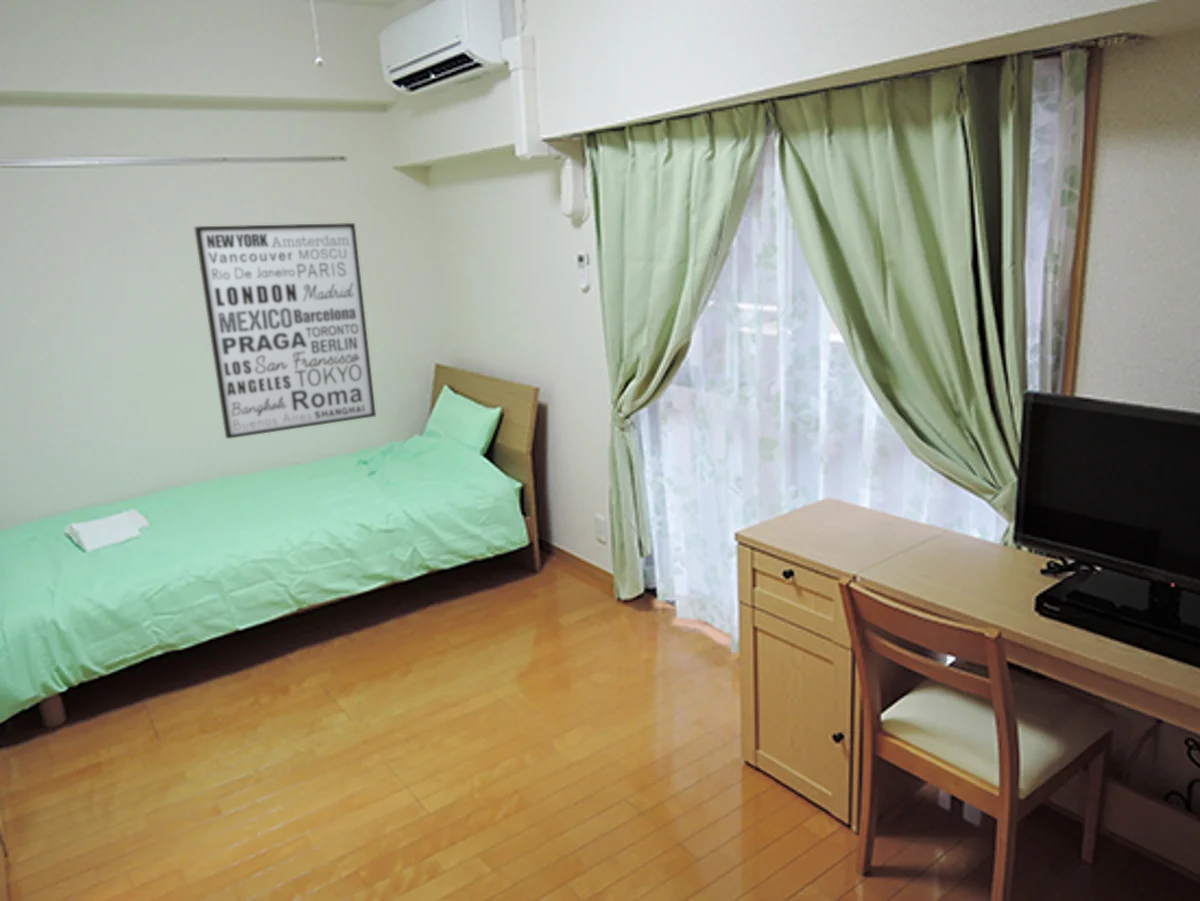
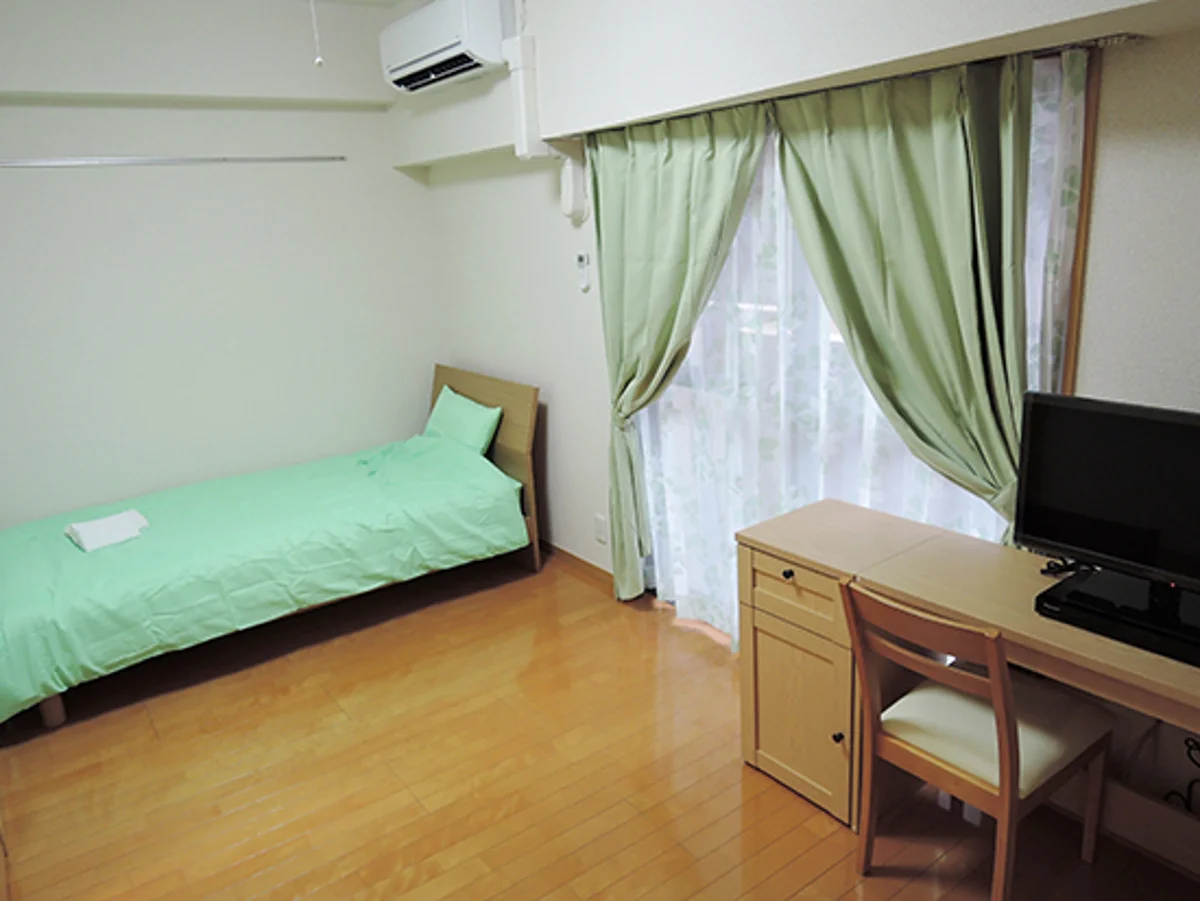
- wall art [193,222,377,440]
